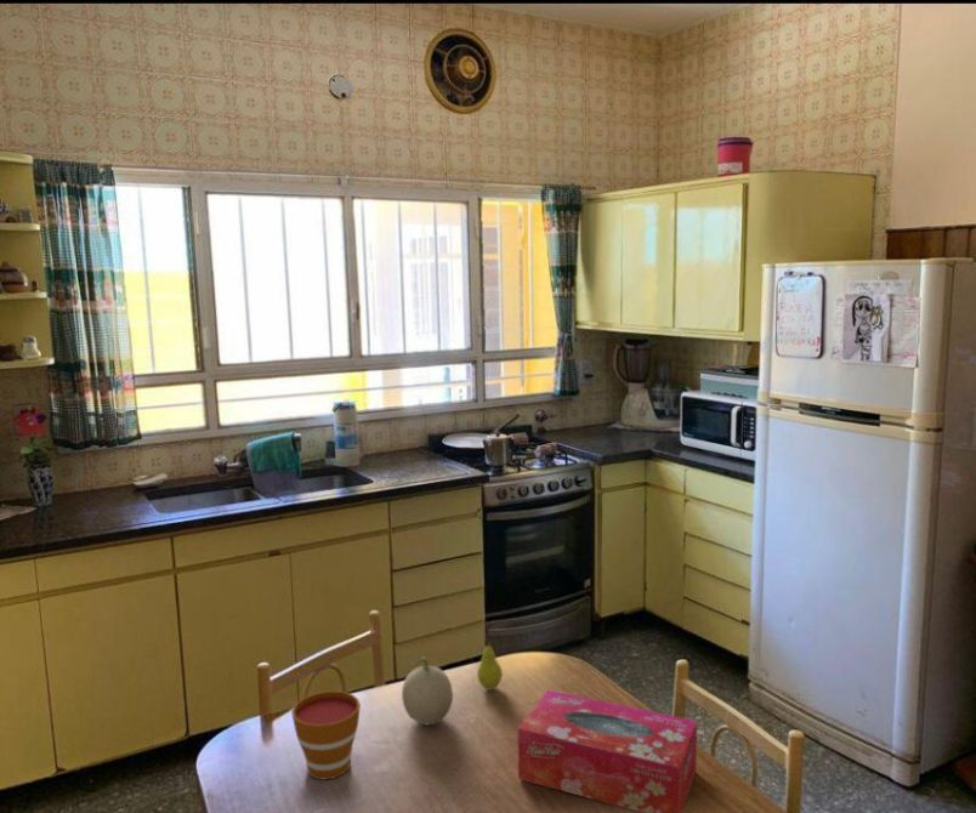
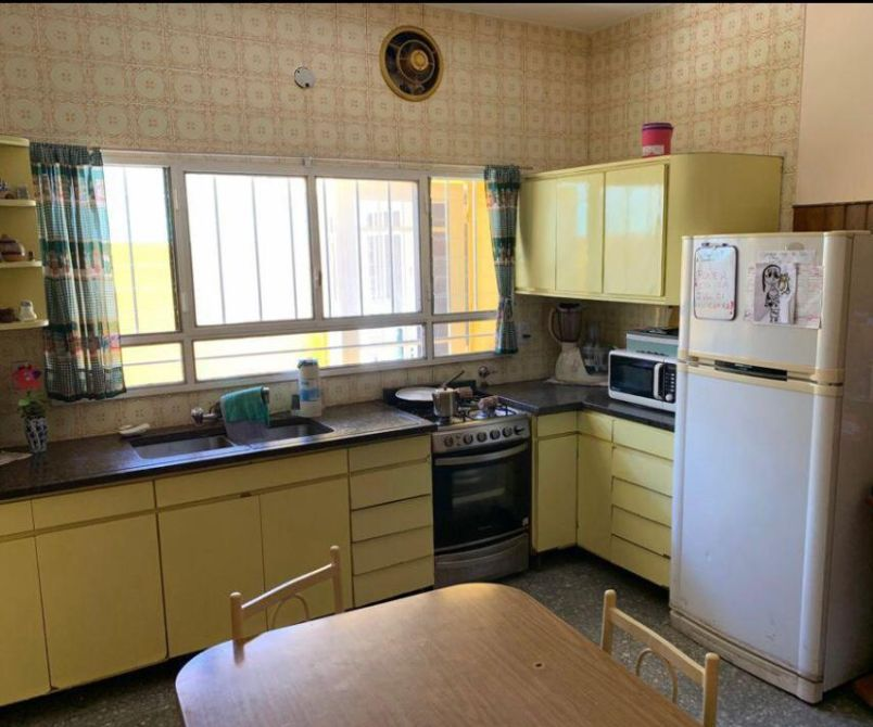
- fruit [401,655,454,726]
- fruit [476,639,504,690]
- tissue box [517,688,698,813]
- cup [290,689,362,780]
